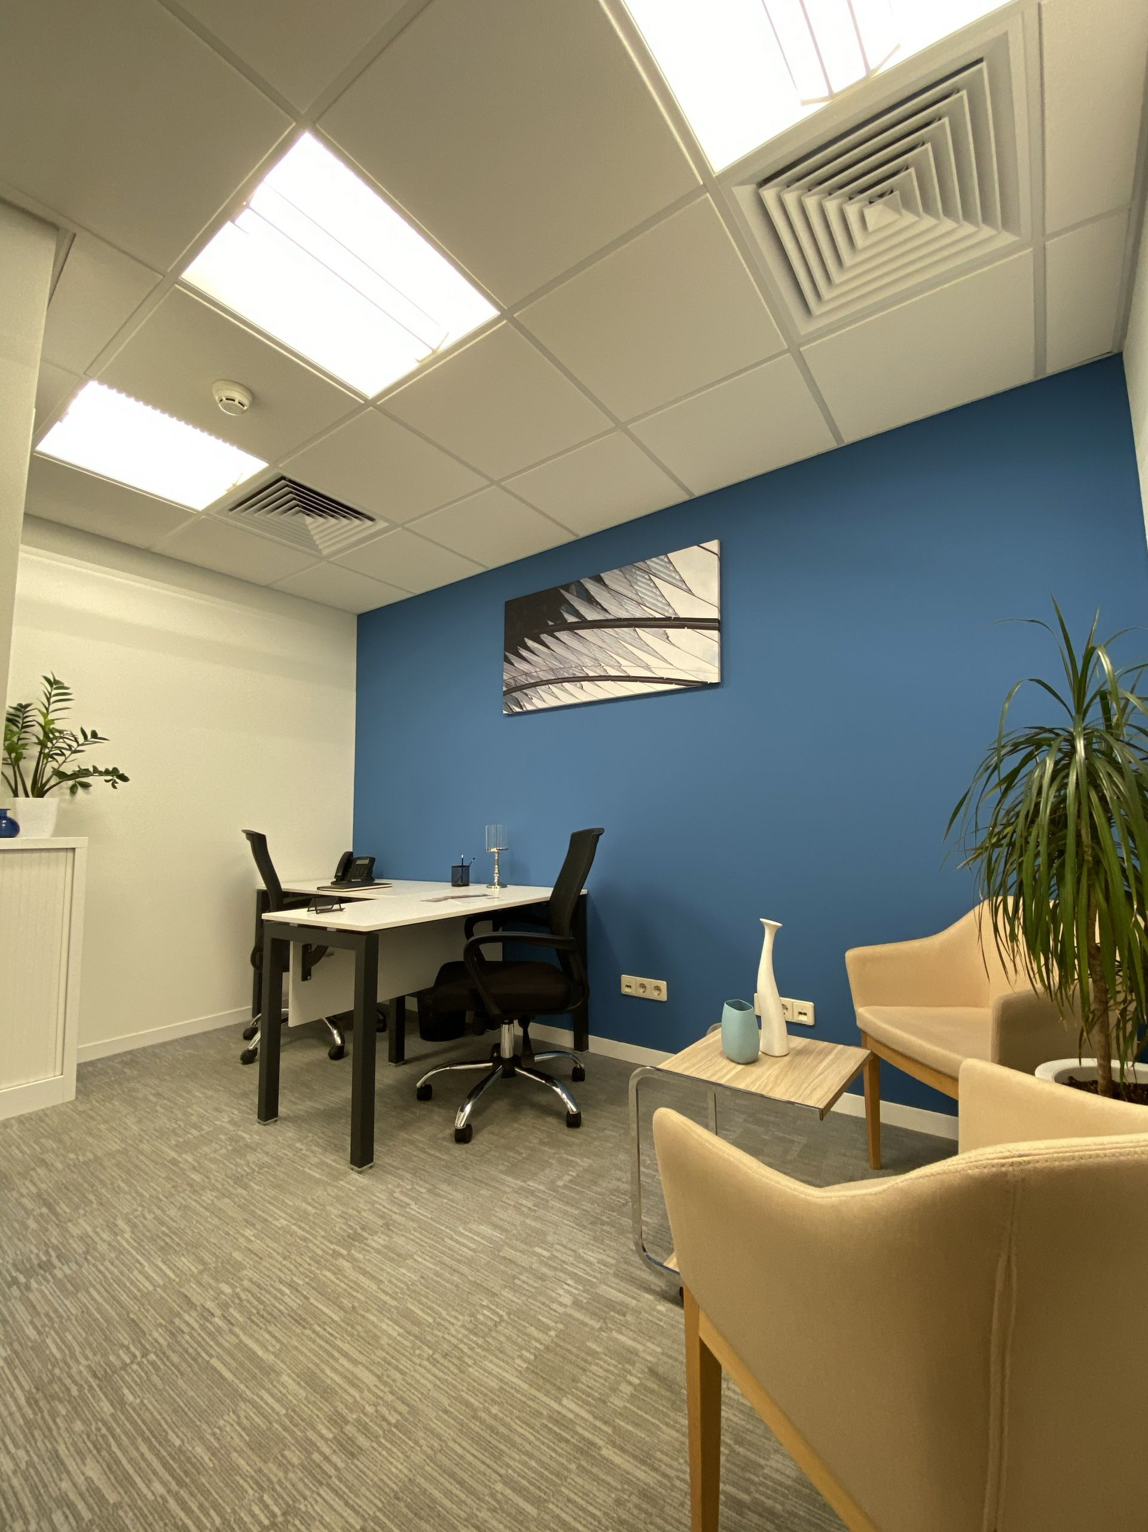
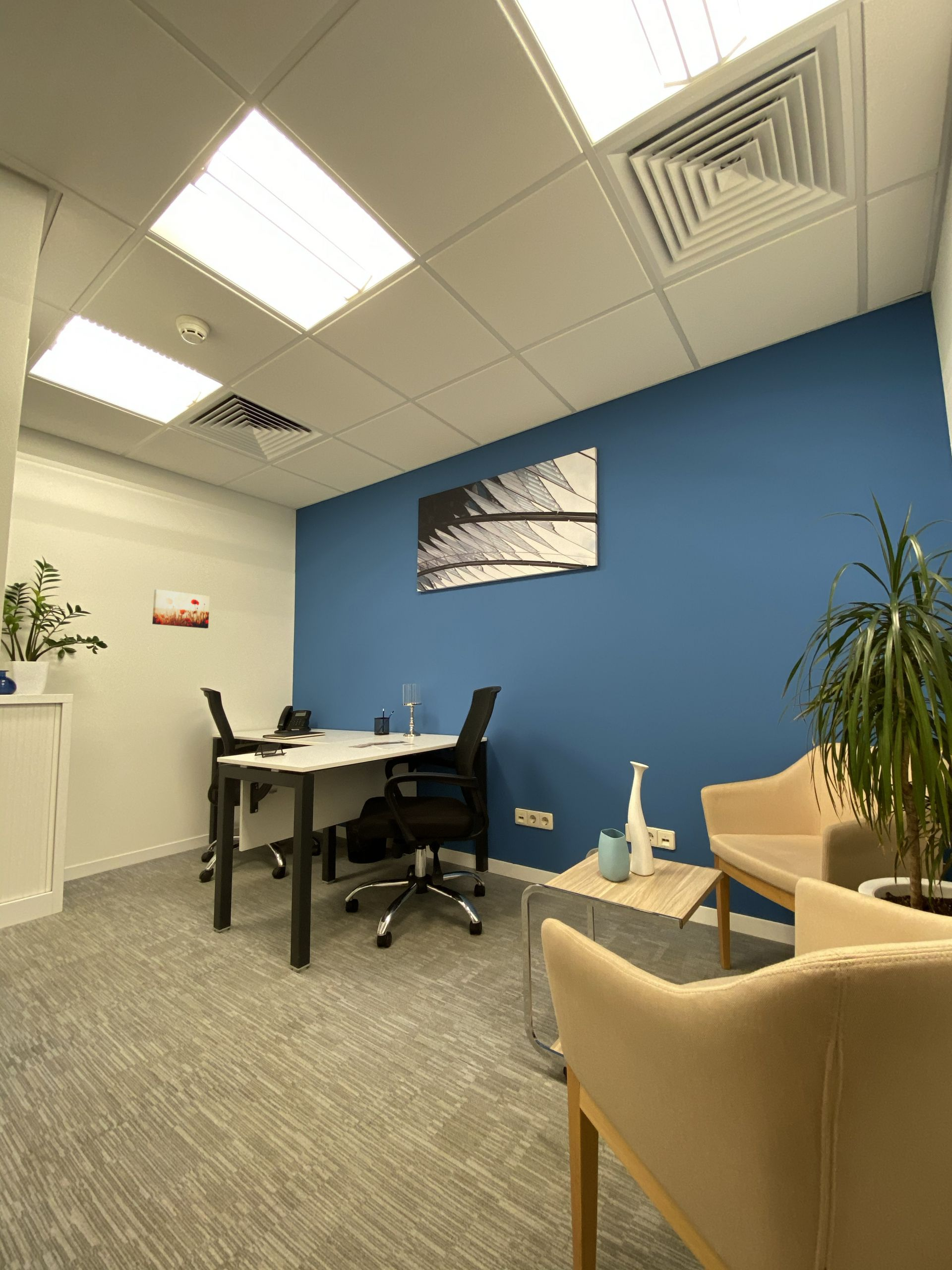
+ wall art [152,589,210,629]
